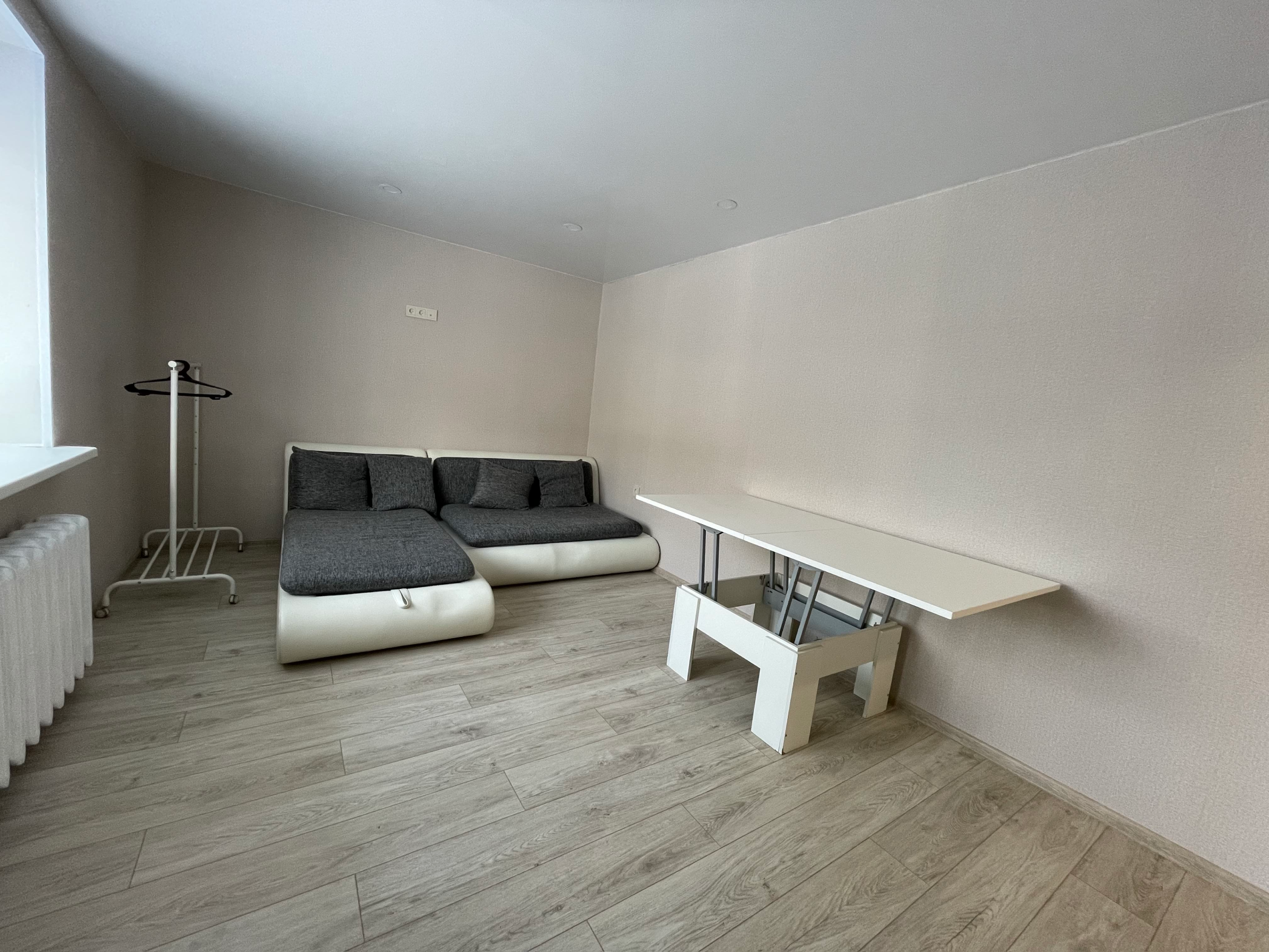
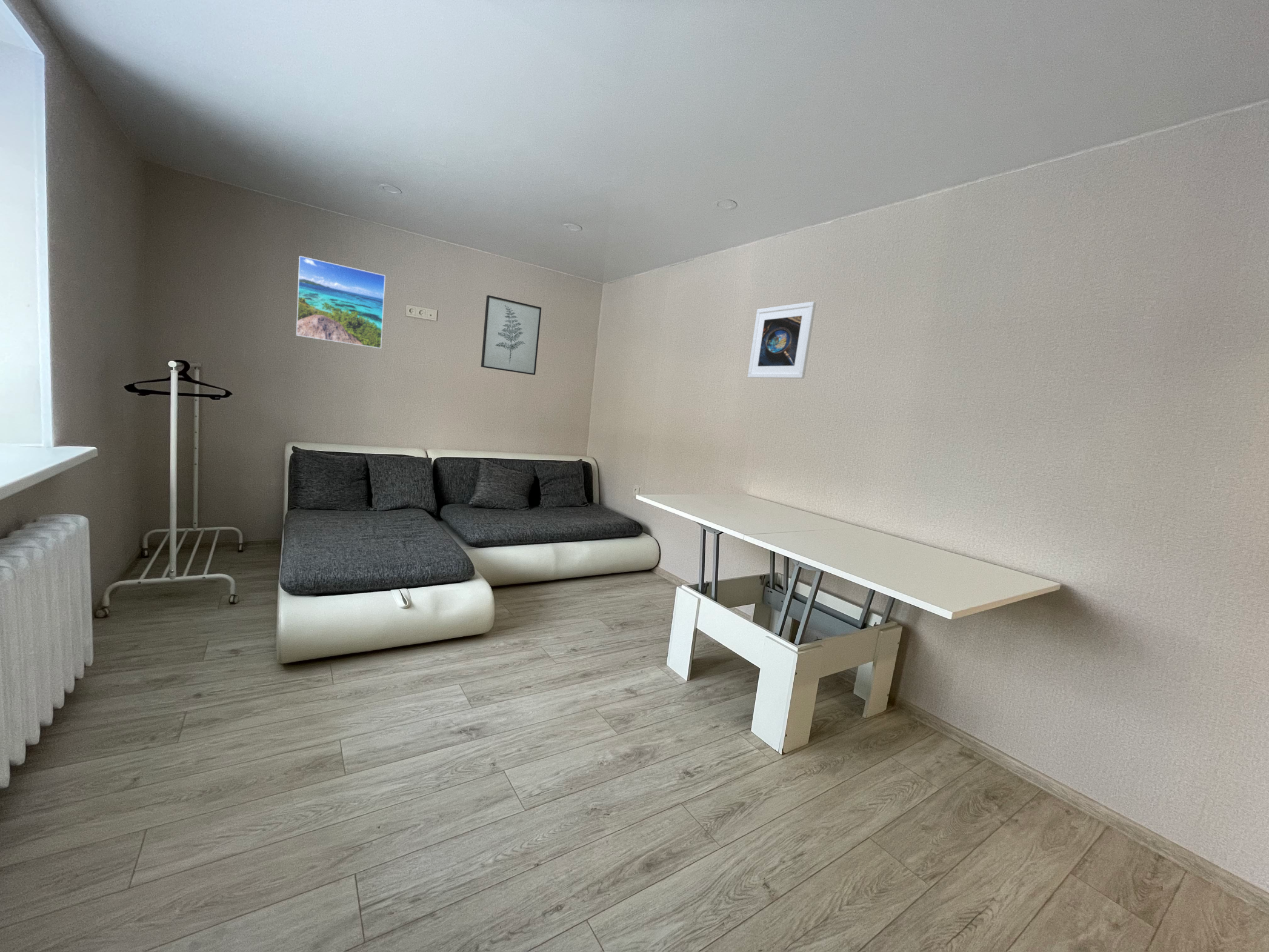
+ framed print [296,255,386,349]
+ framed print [747,301,817,379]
+ wall art [481,295,542,376]
